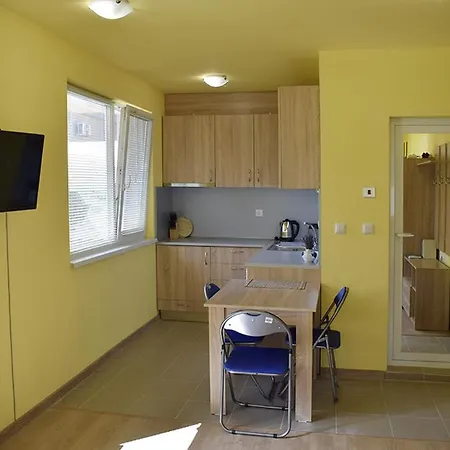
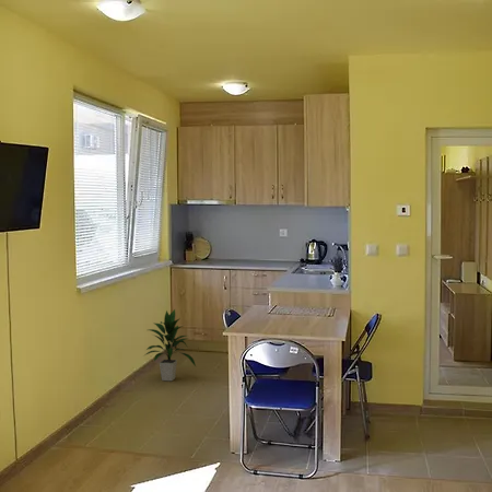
+ indoor plant [142,308,197,382]
